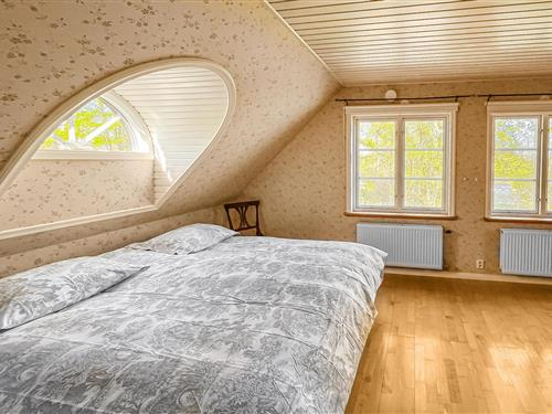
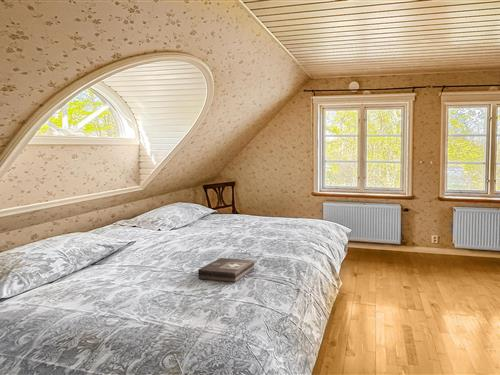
+ first aid kit [197,257,255,283]
